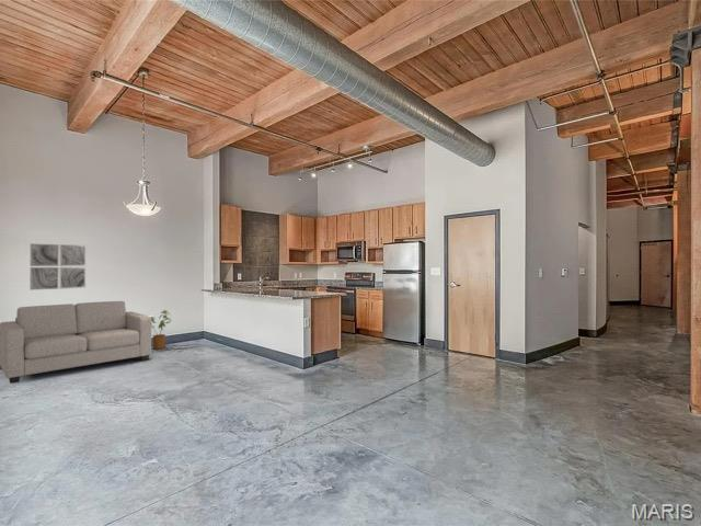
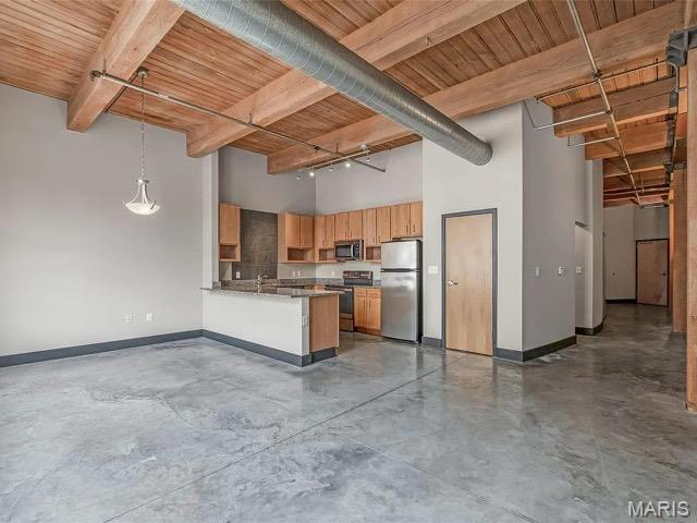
- house plant [150,309,172,351]
- wall art [30,242,88,290]
- sofa [0,300,152,385]
